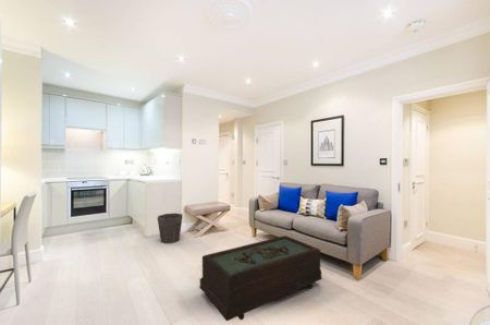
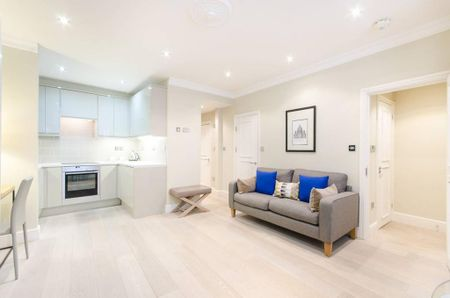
- waste bin [157,213,184,244]
- coffee table [199,234,322,322]
